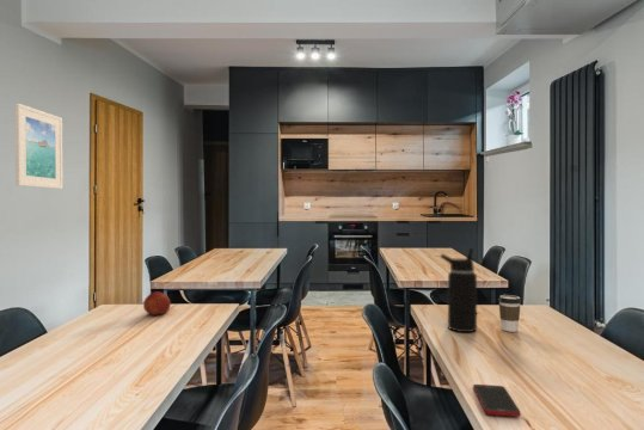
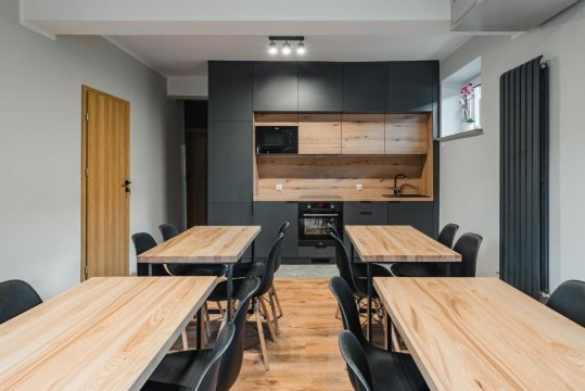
- coffee cup [497,294,522,333]
- fruit [142,290,172,317]
- cell phone [472,383,522,418]
- water bottle [438,247,478,333]
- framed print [14,102,65,190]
